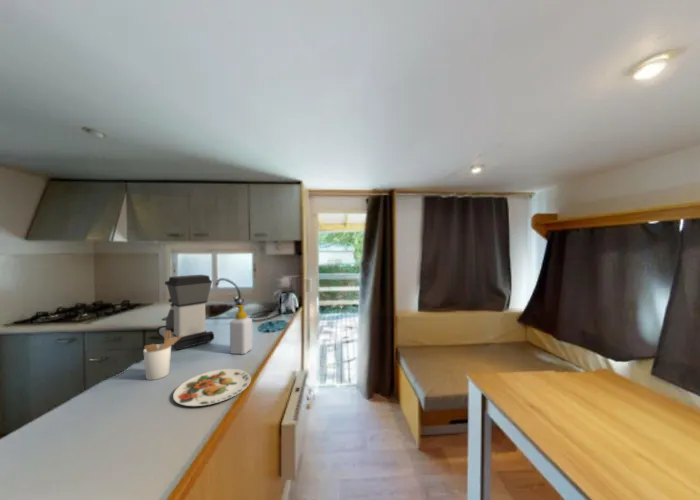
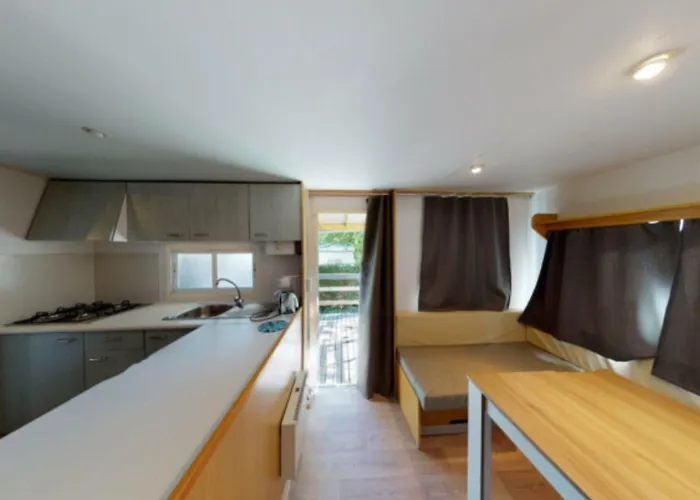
- soap bottle [229,304,253,355]
- coffee maker [156,274,215,351]
- plate [172,368,252,407]
- utensil holder [143,330,183,381]
